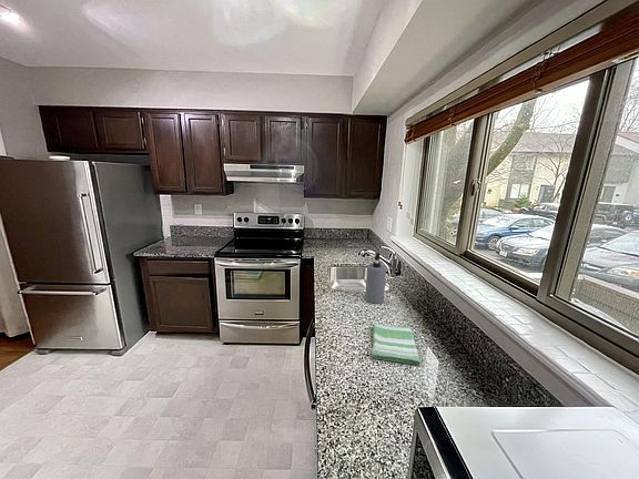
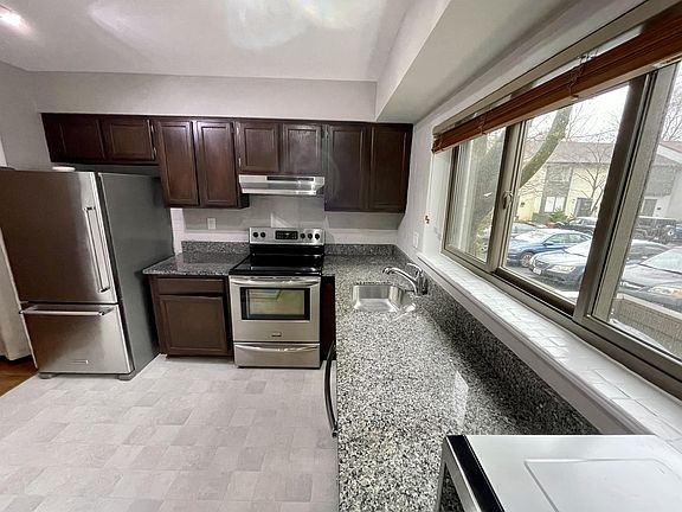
- soap dispenser [364,252,387,305]
- dish towel [371,323,422,366]
